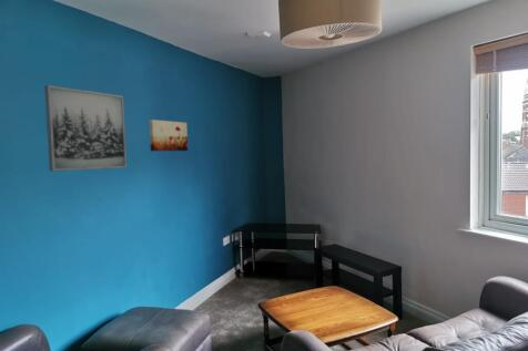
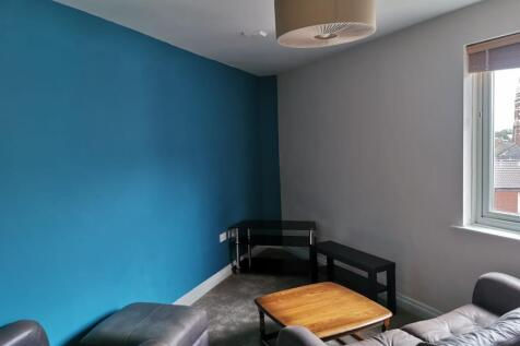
- wall art [43,84,128,173]
- wall art [149,118,189,152]
